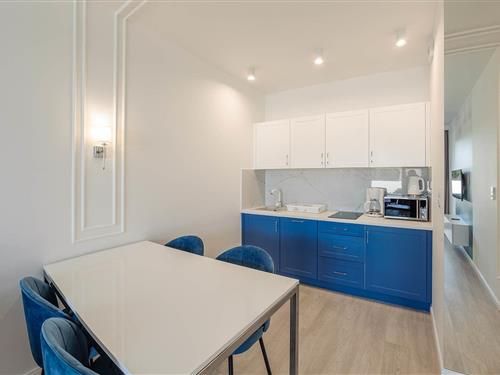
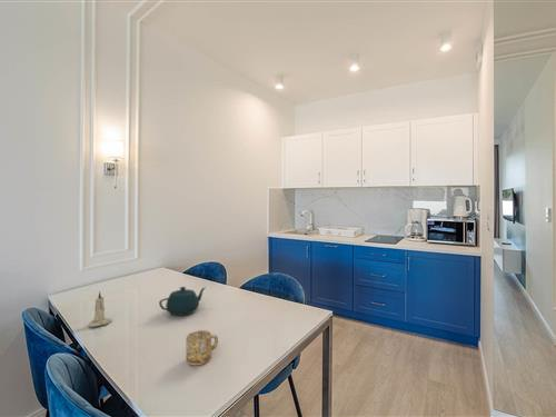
+ mug [185,329,219,366]
+ teapot [158,286,206,317]
+ candle [88,290,113,328]
